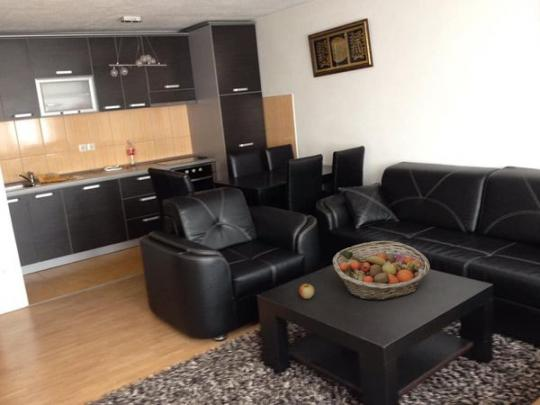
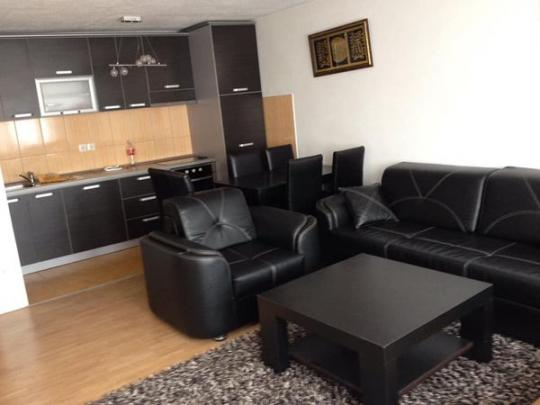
- apple [298,282,316,300]
- fruit basket [332,240,431,301]
